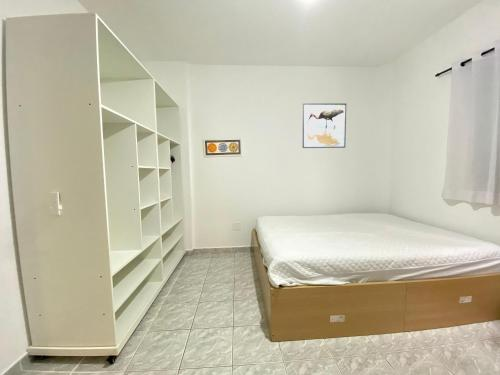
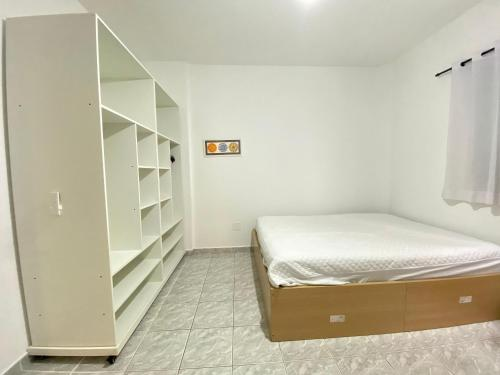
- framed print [302,102,347,149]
